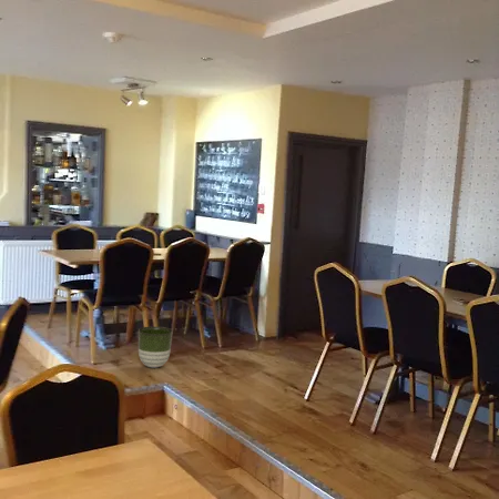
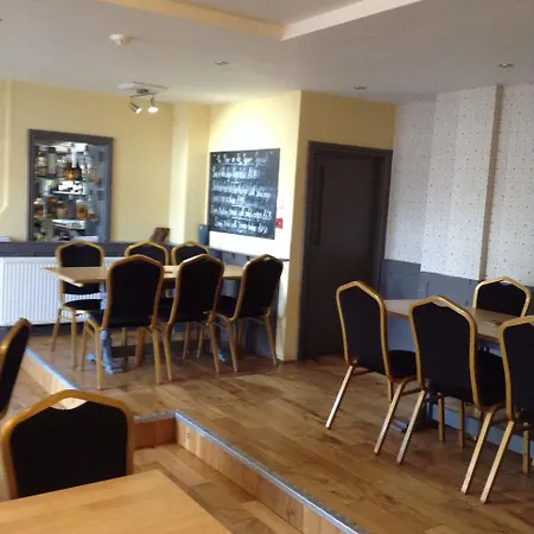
- planter [138,326,173,368]
